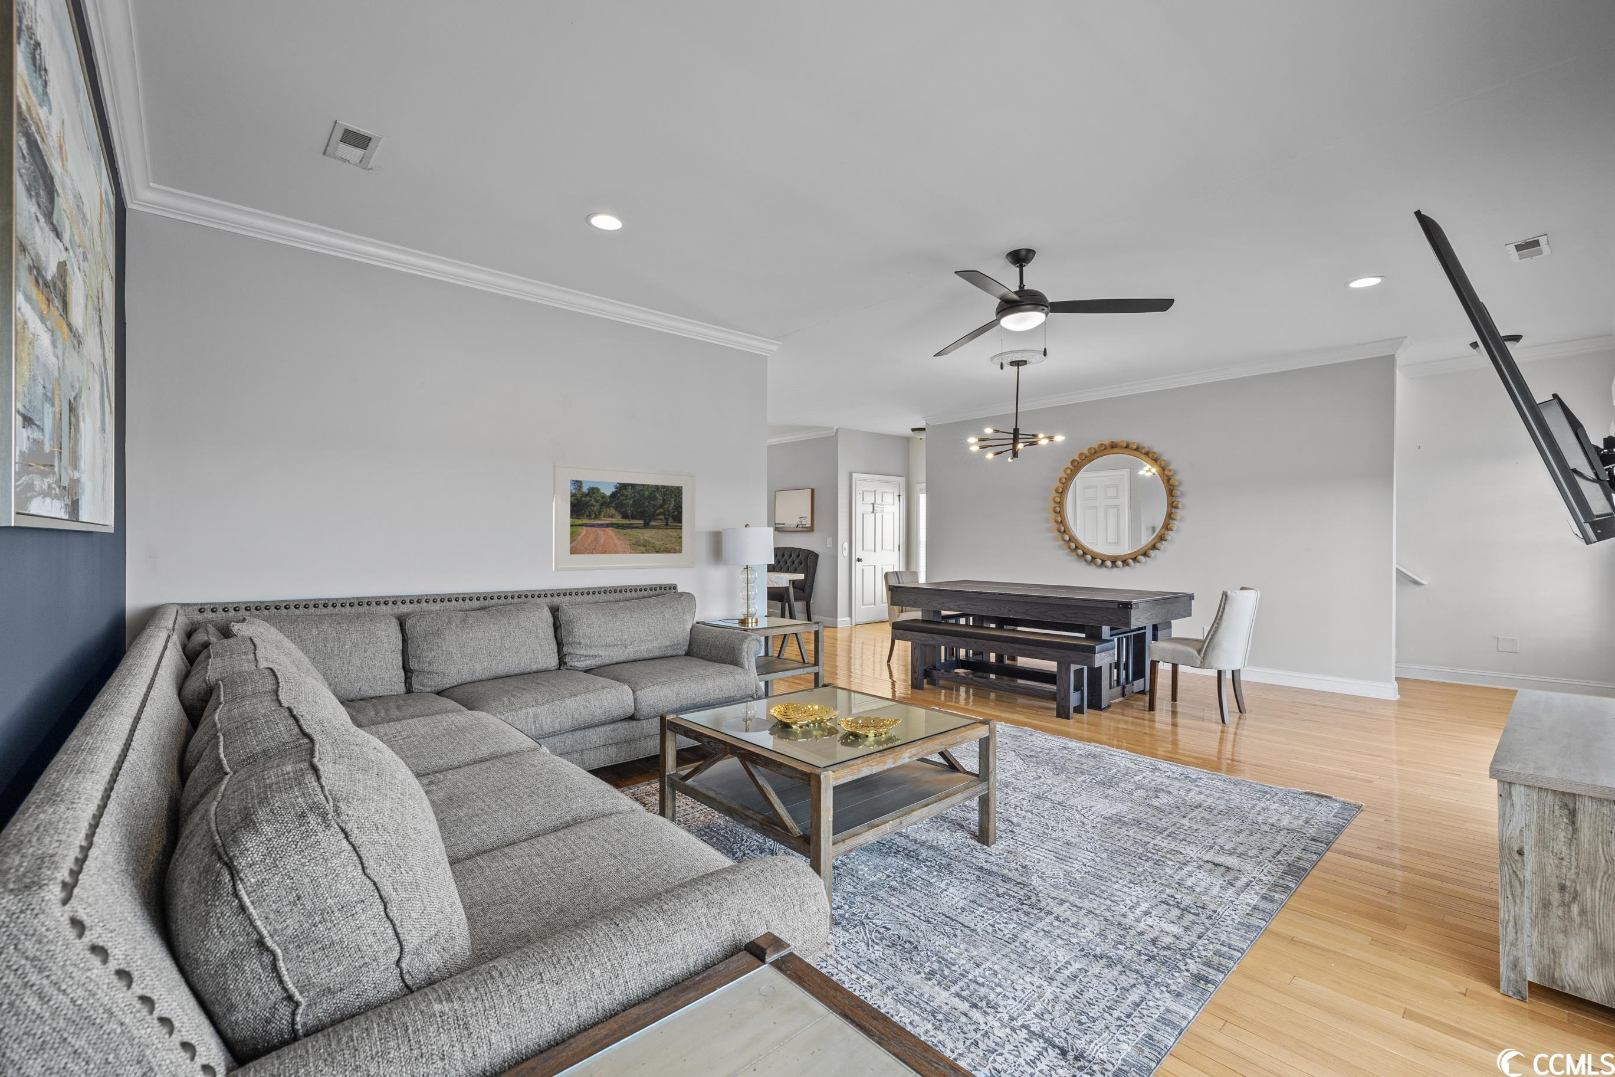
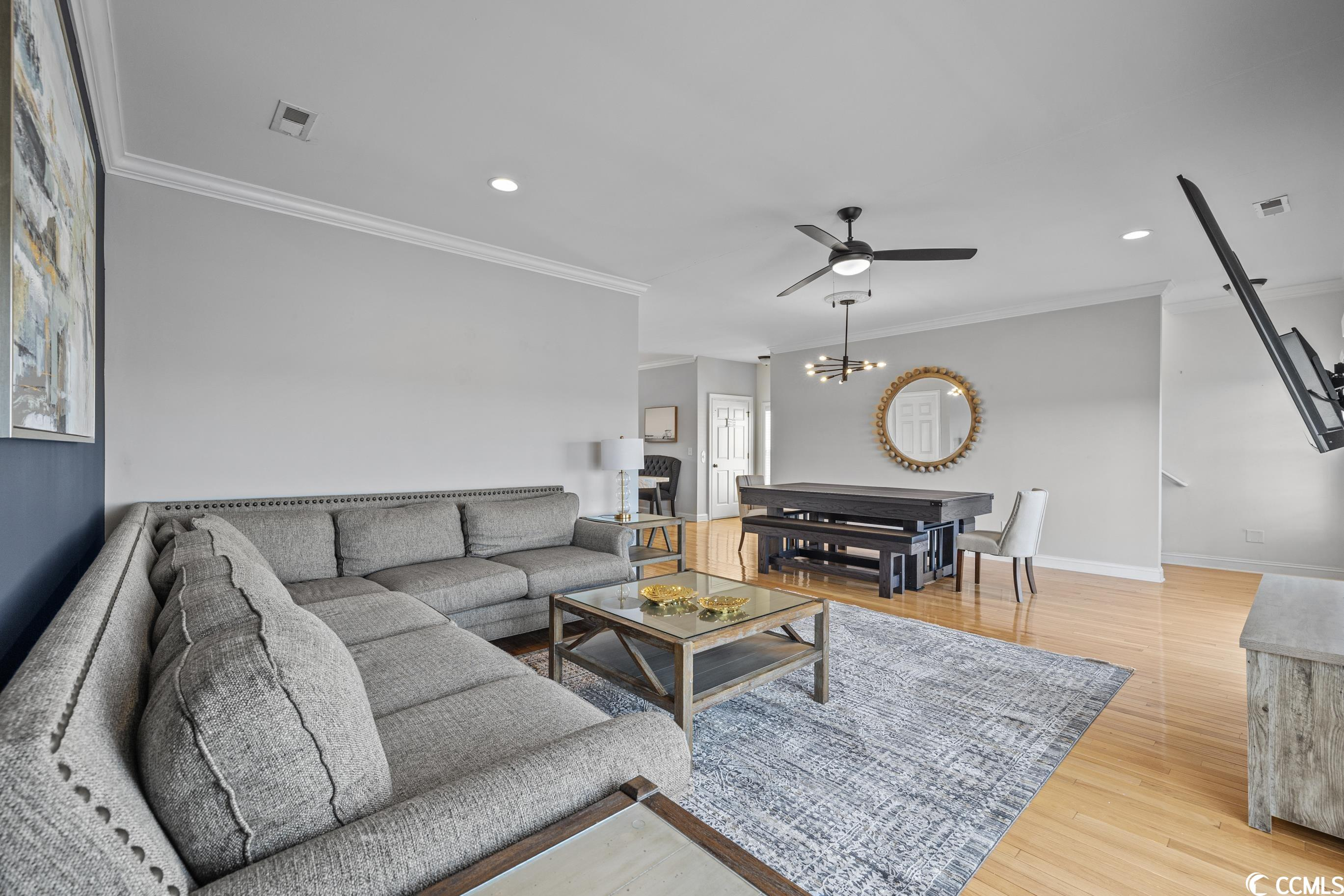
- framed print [552,462,696,572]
